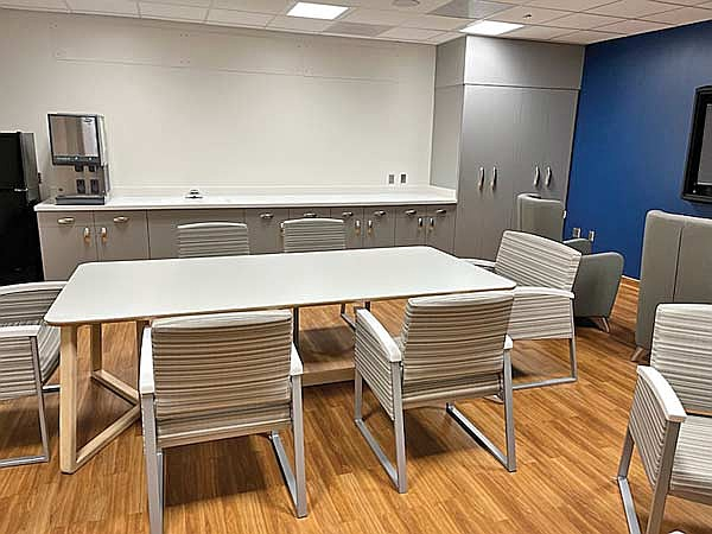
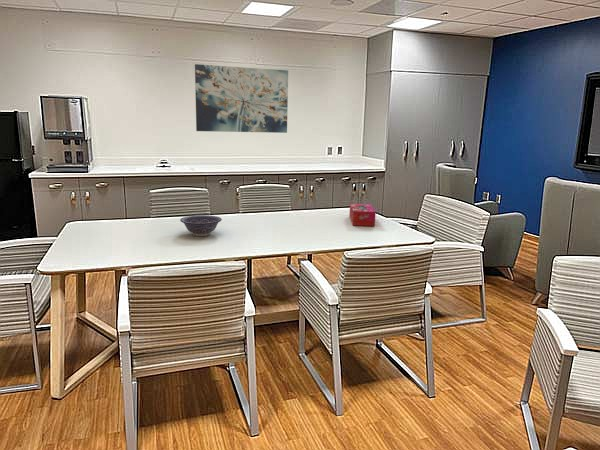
+ tissue box [348,203,377,227]
+ wall art [194,63,289,134]
+ decorative bowl [179,214,223,237]
